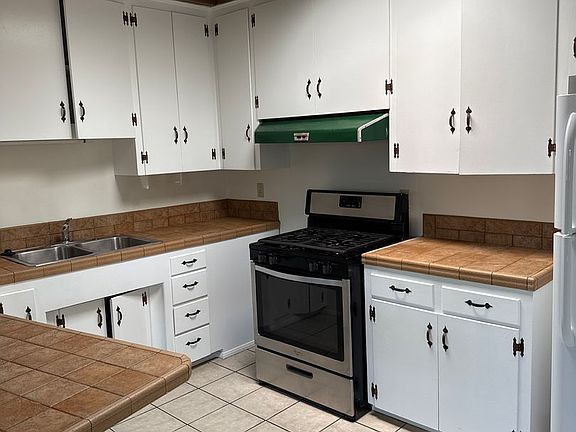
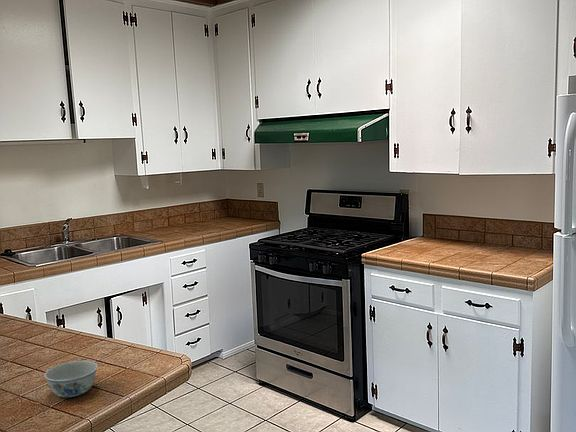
+ bowl [43,360,99,398]
